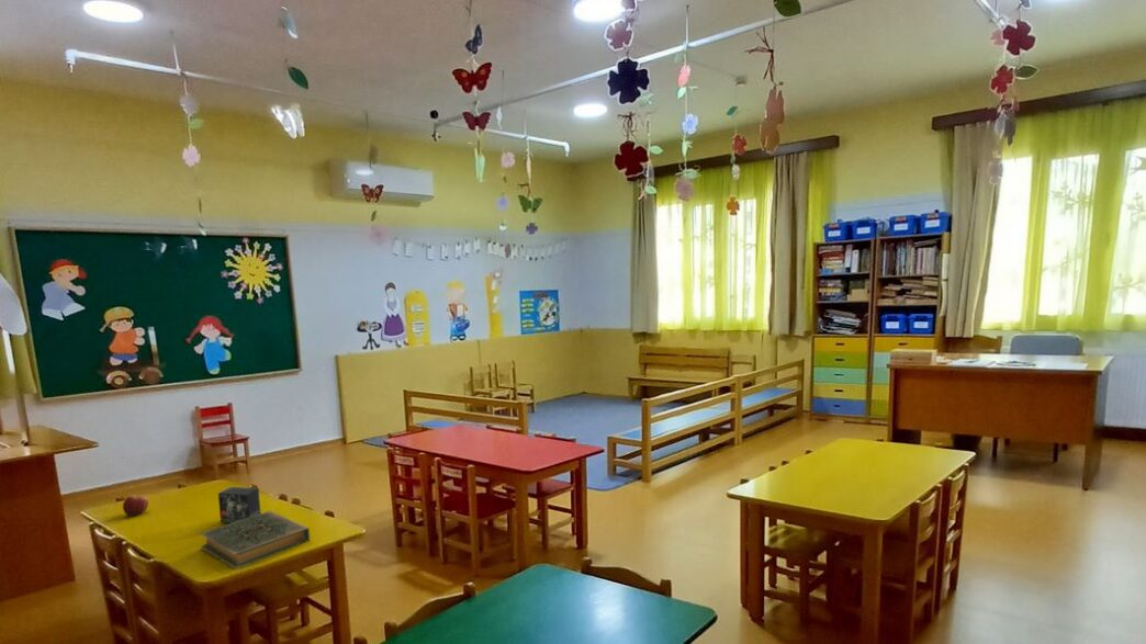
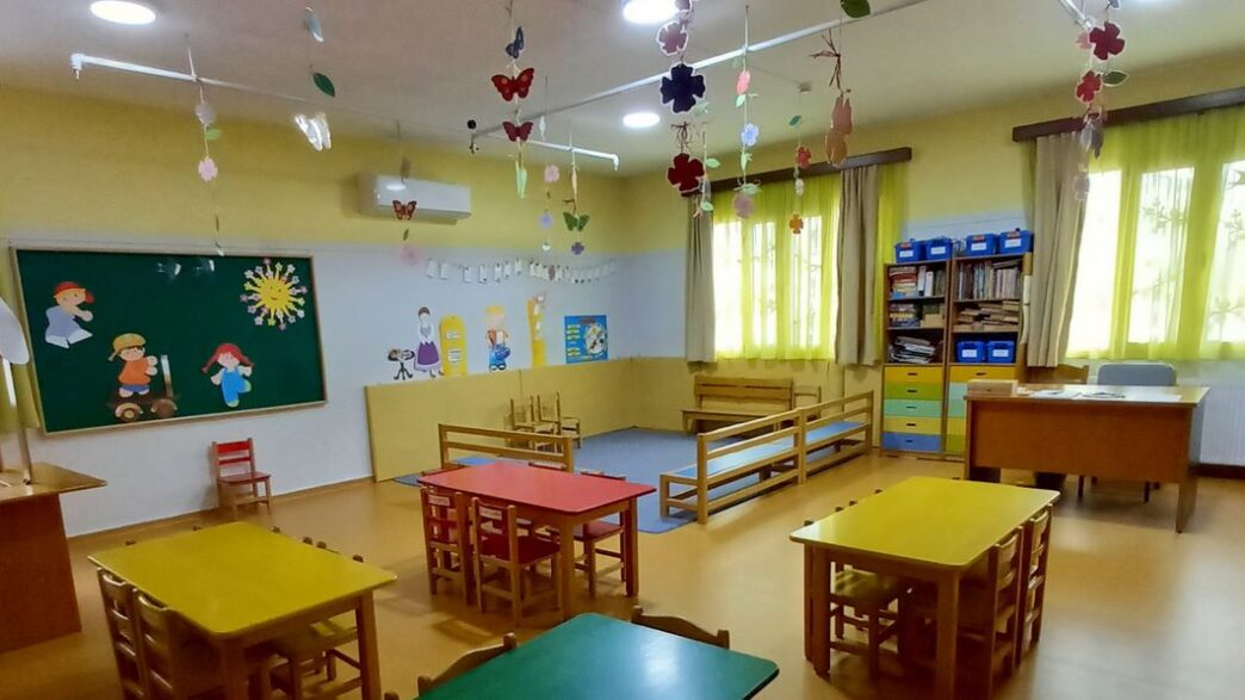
- small box [217,486,262,524]
- apple [122,494,149,517]
- hardback book [198,509,311,570]
